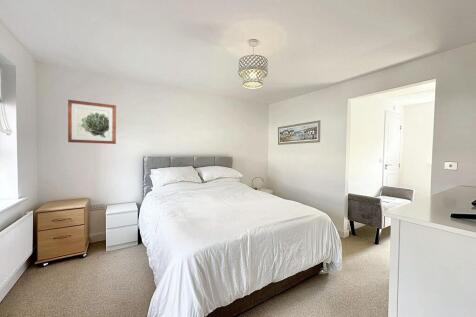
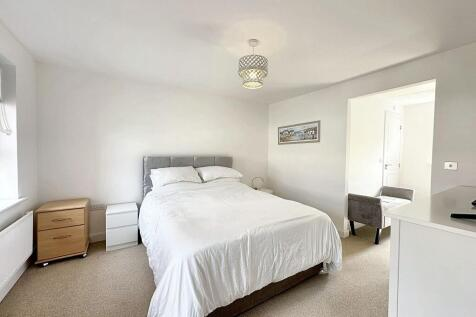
- wall art [67,99,117,145]
